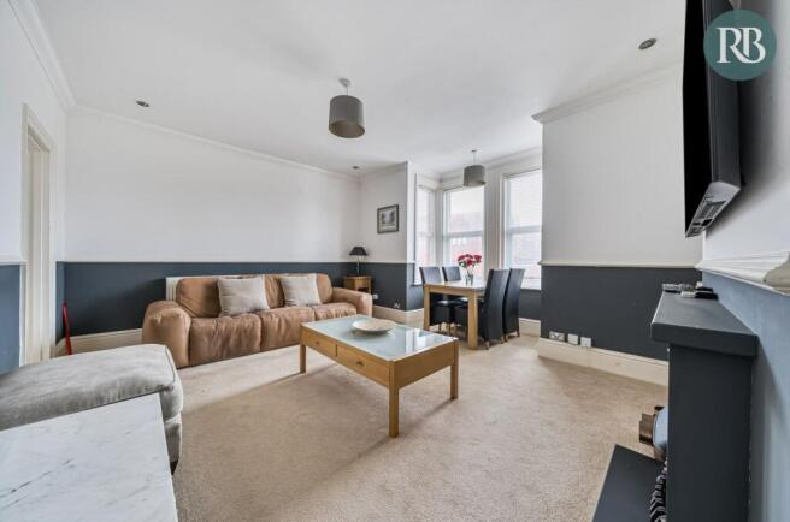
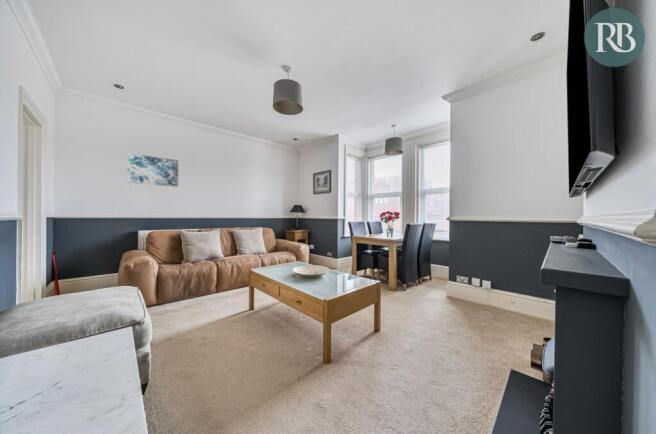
+ wall art [126,152,179,188]
